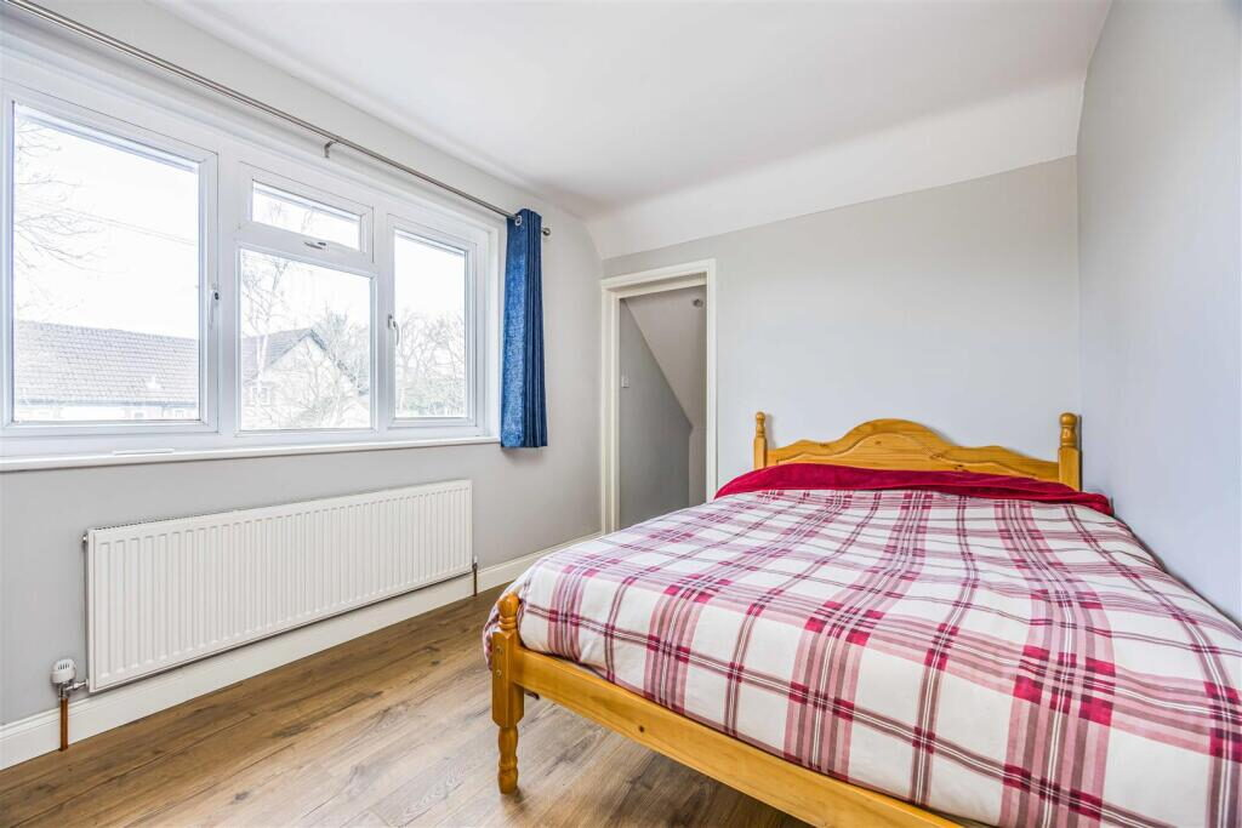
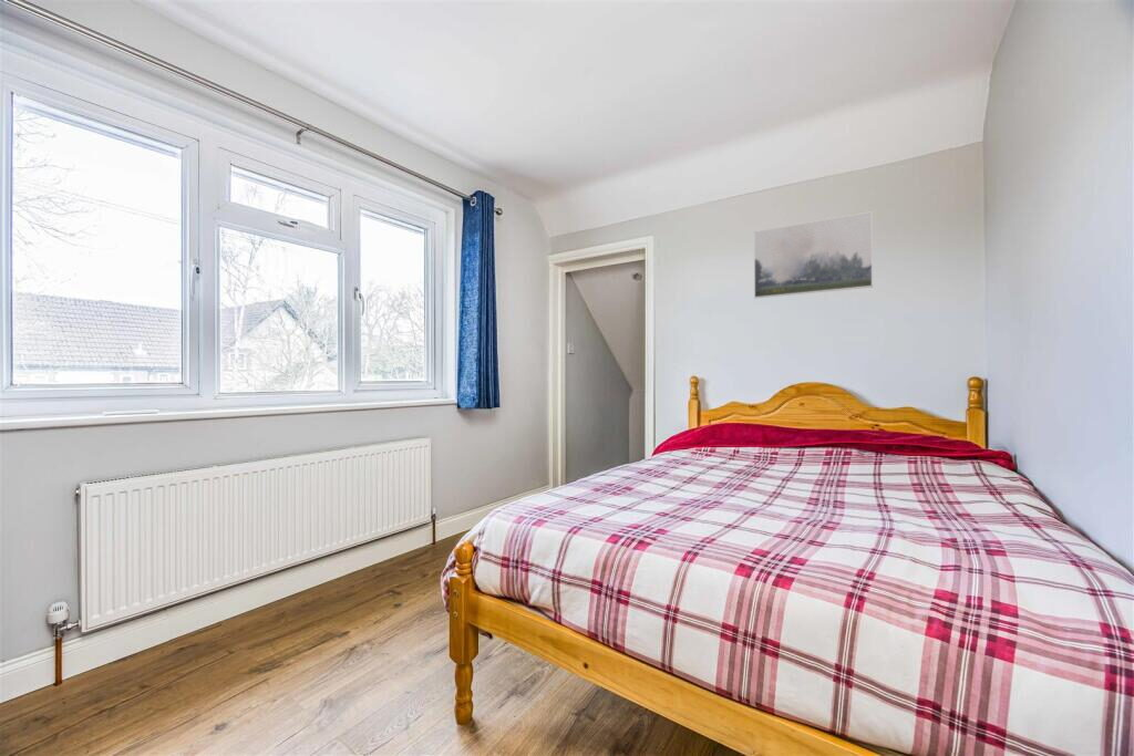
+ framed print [753,210,874,299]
